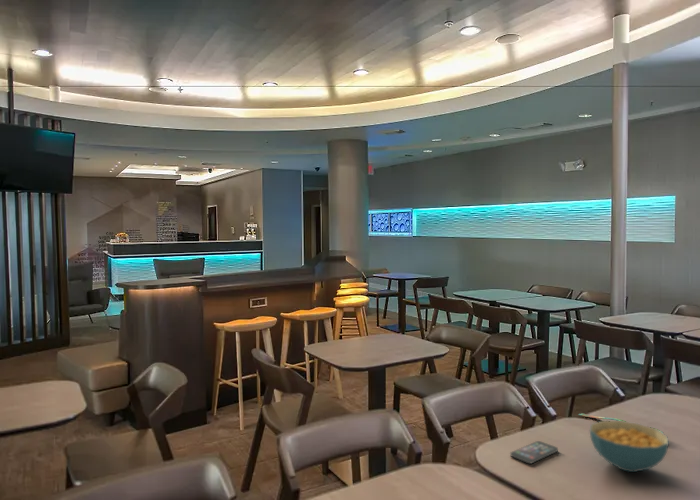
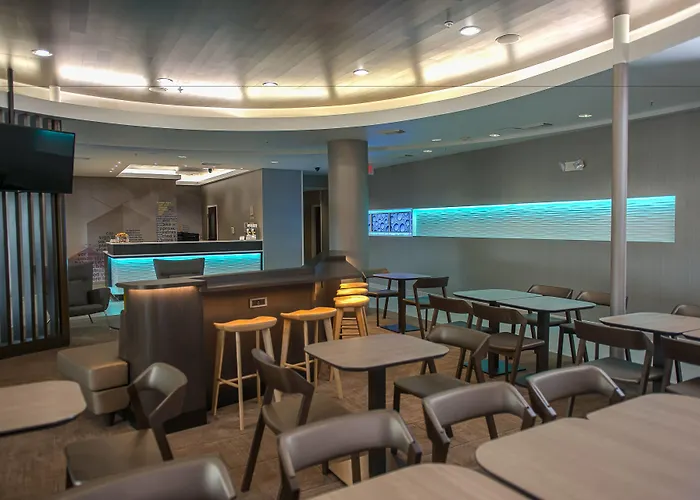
- smartphone [509,440,559,464]
- cereal bowl [589,420,669,473]
- spoon [577,412,664,434]
